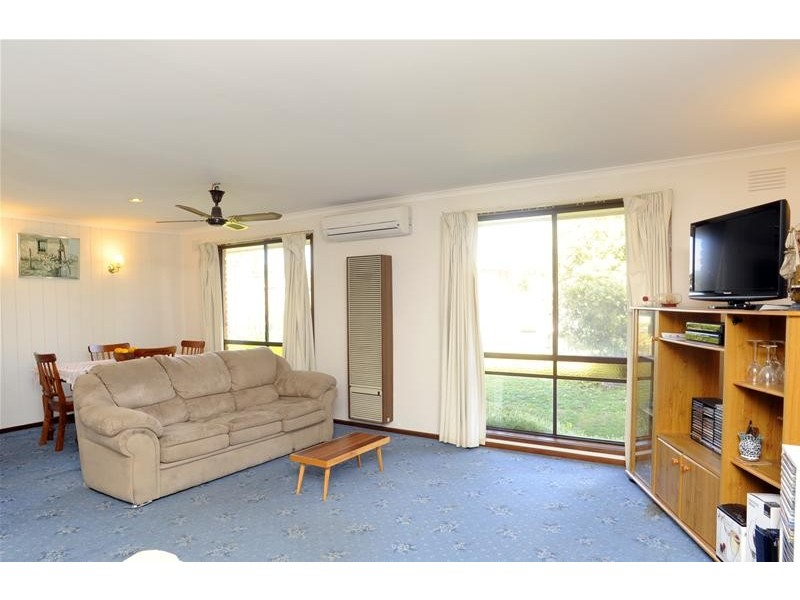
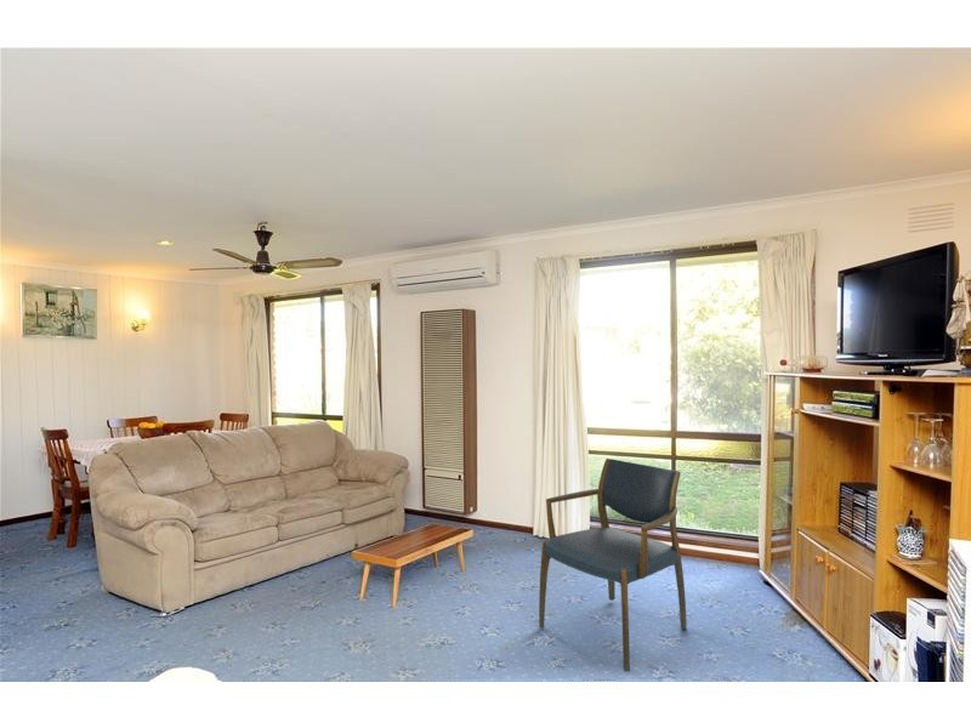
+ armchair [538,457,688,673]
